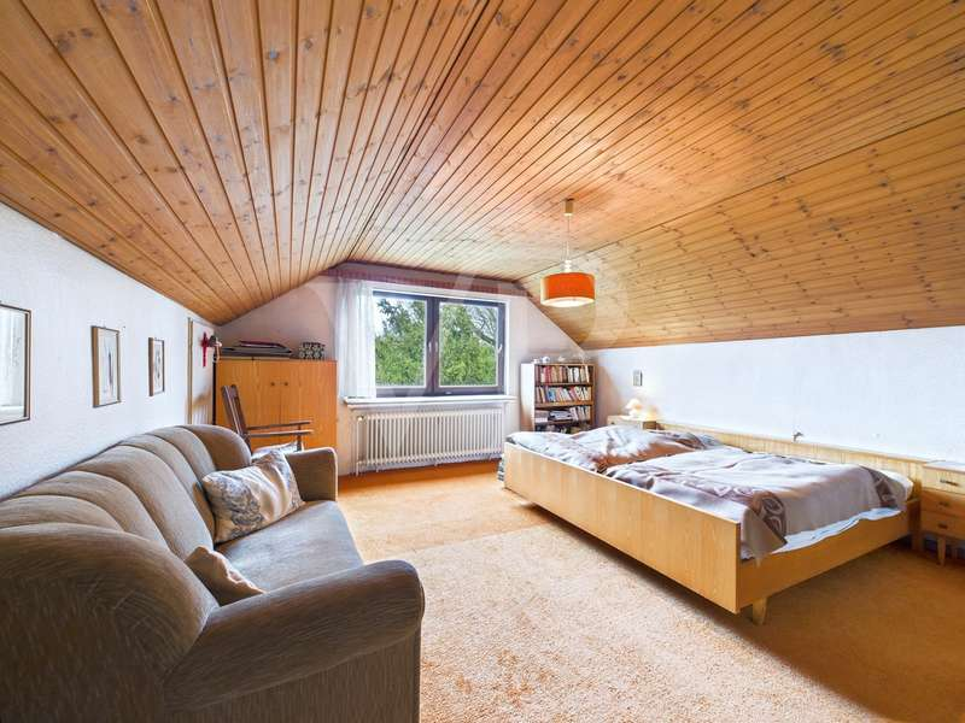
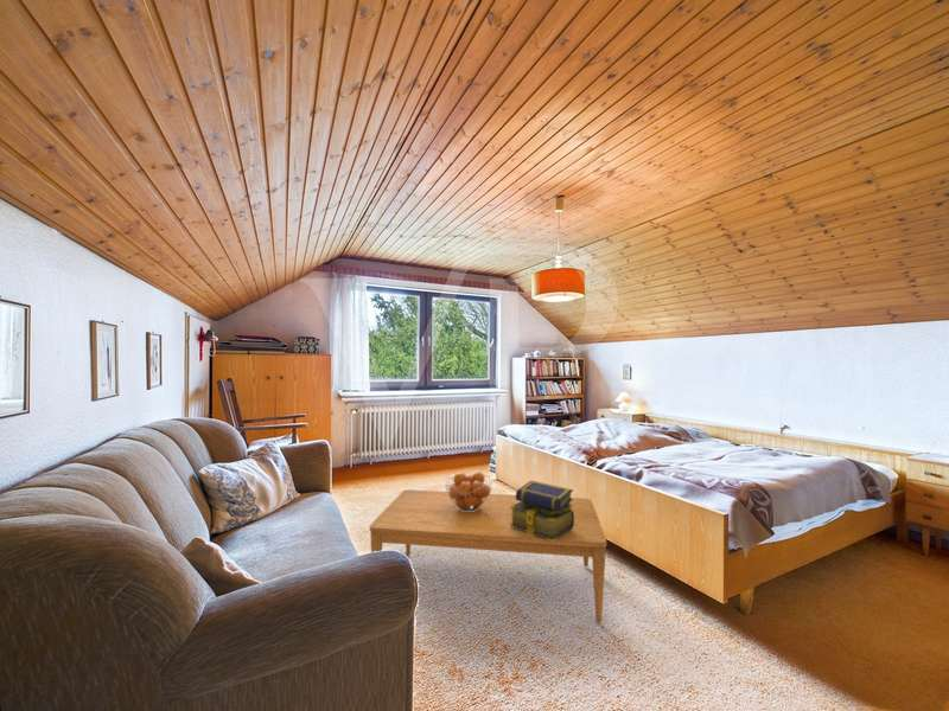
+ fruit basket [444,470,493,512]
+ stack of books [510,480,574,542]
+ coffee table [368,488,607,624]
